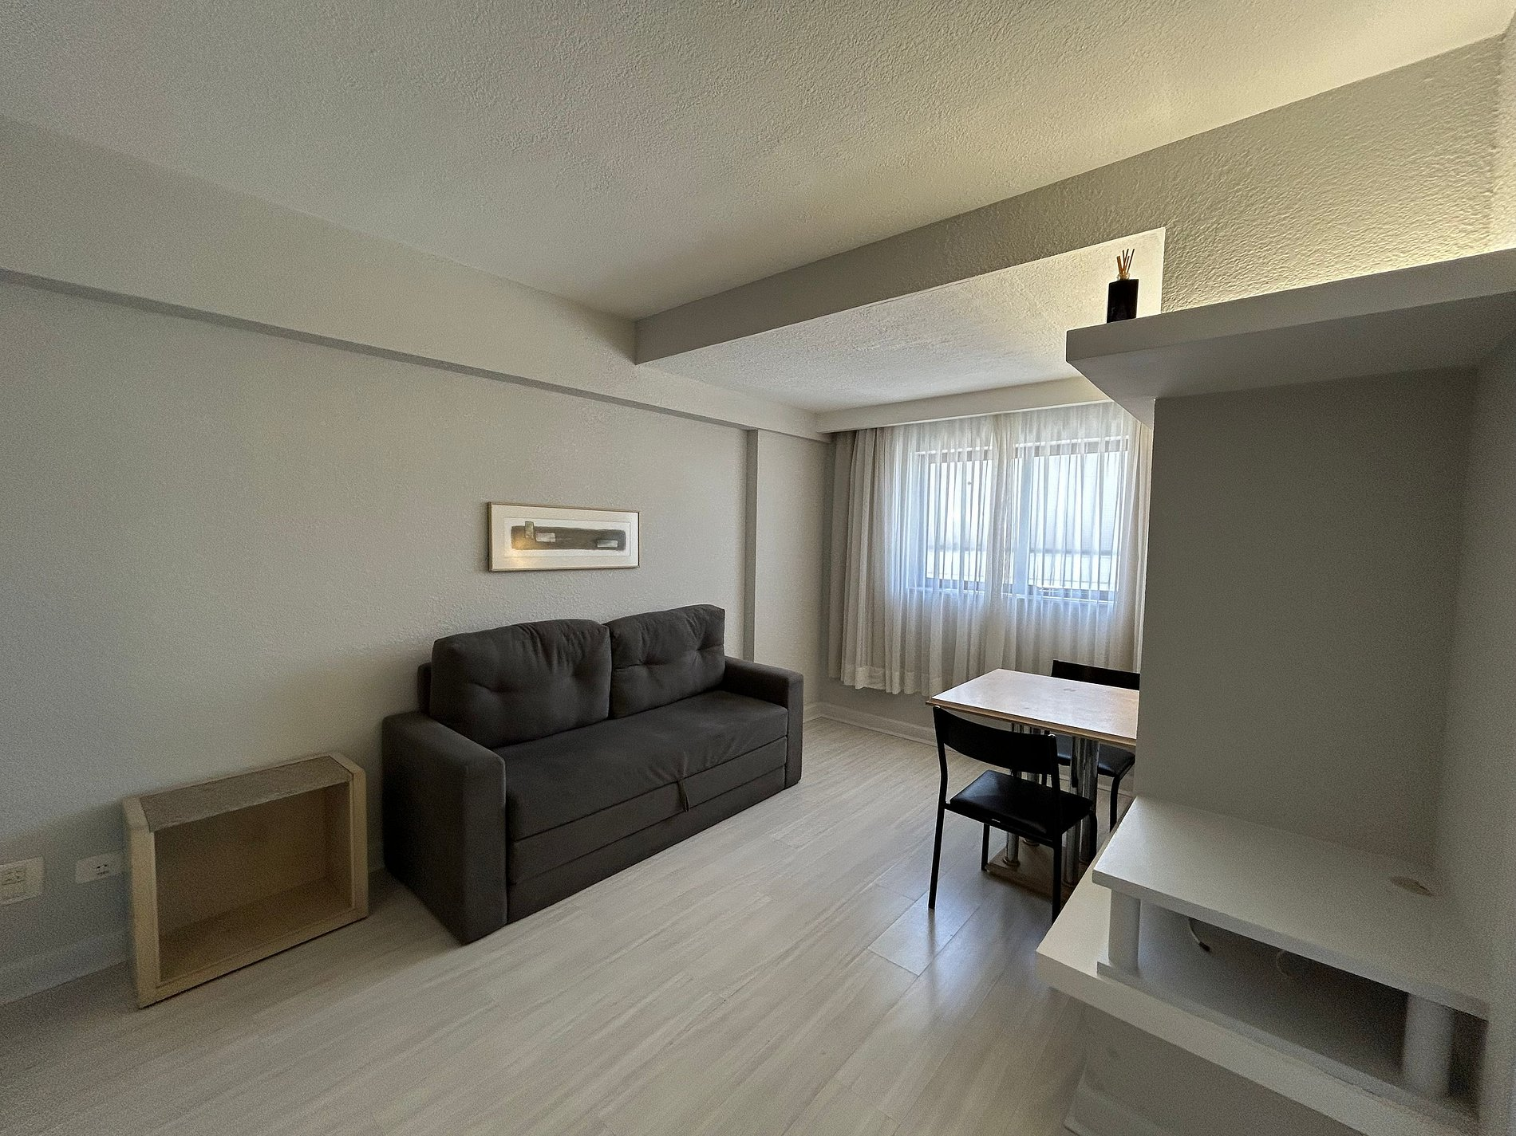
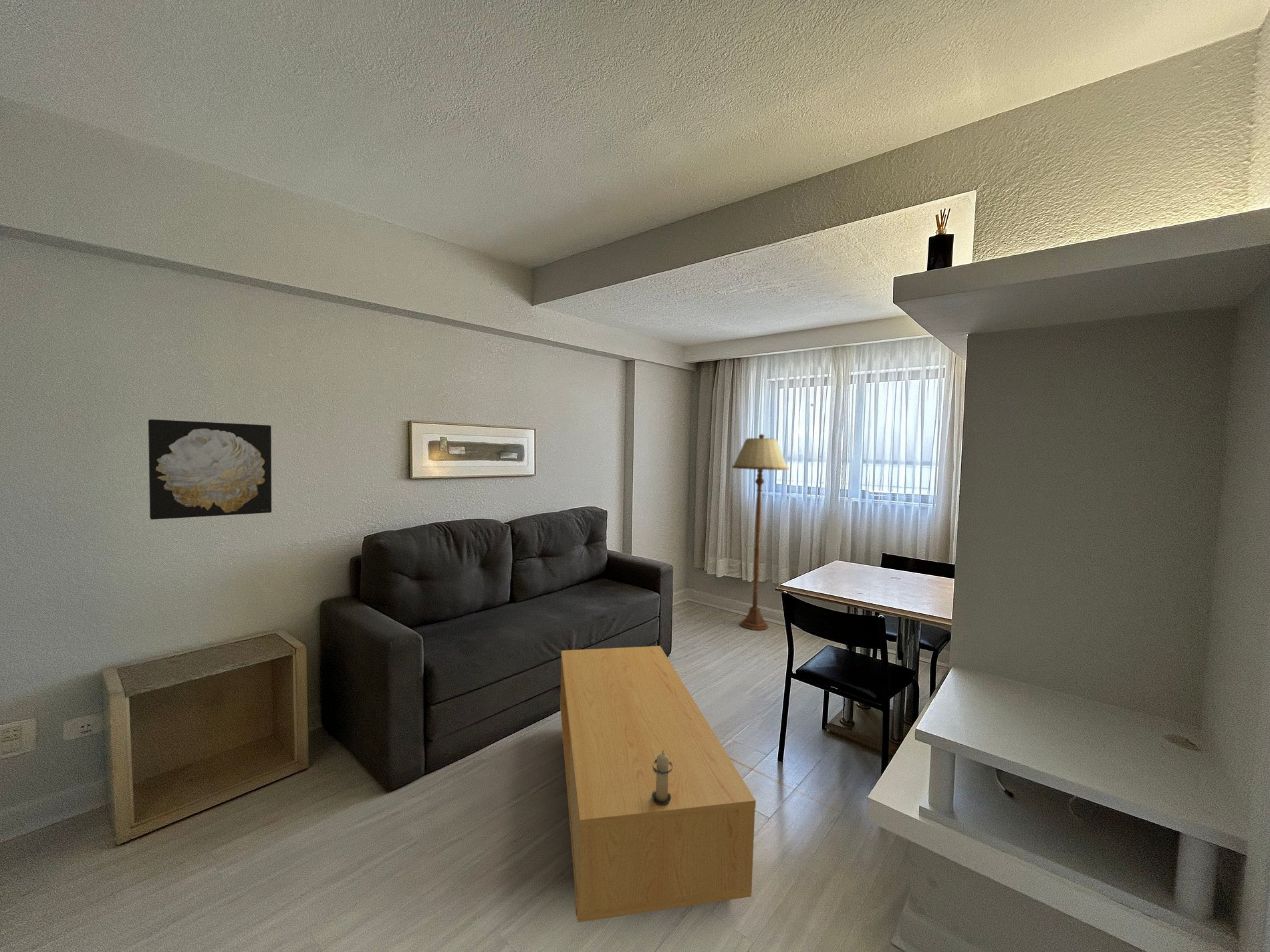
+ floor lamp [731,434,789,631]
+ coffee table [559,645,757,923]
+ wall art [148,419,272,520]
+ candle [652,750,673,804]
